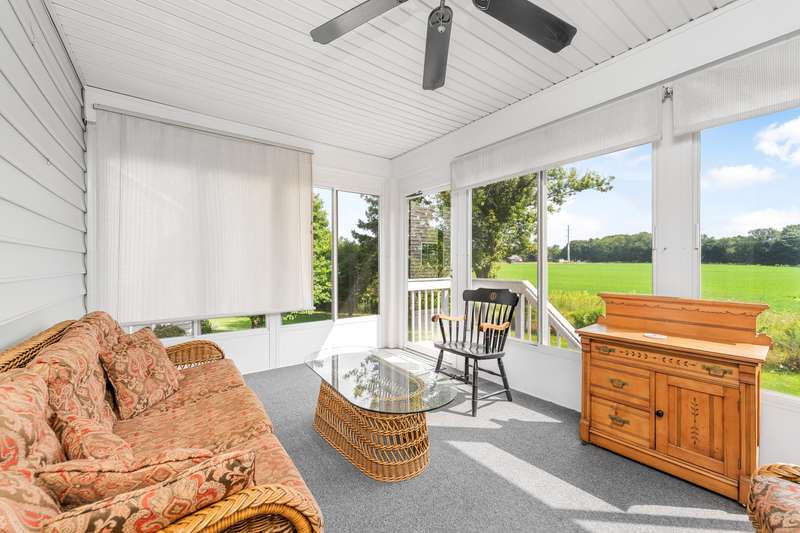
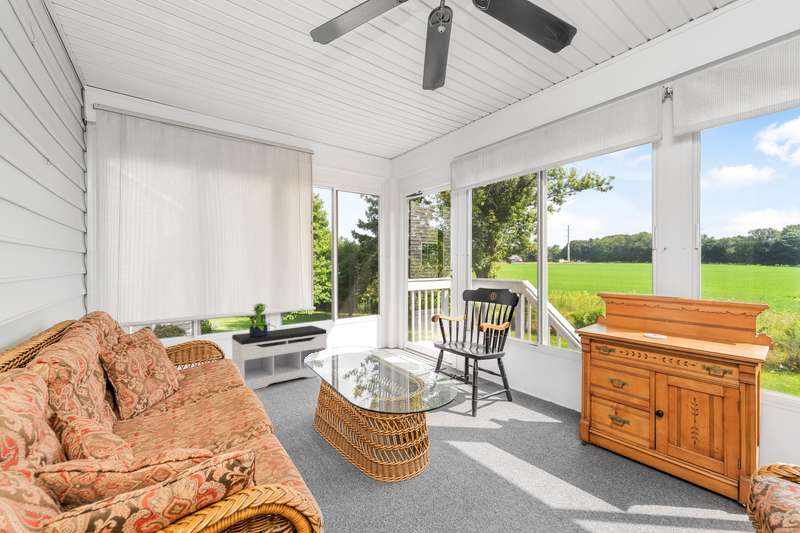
+ bench [231,325,328,391]
+ potted plant [242,302,277,337]
